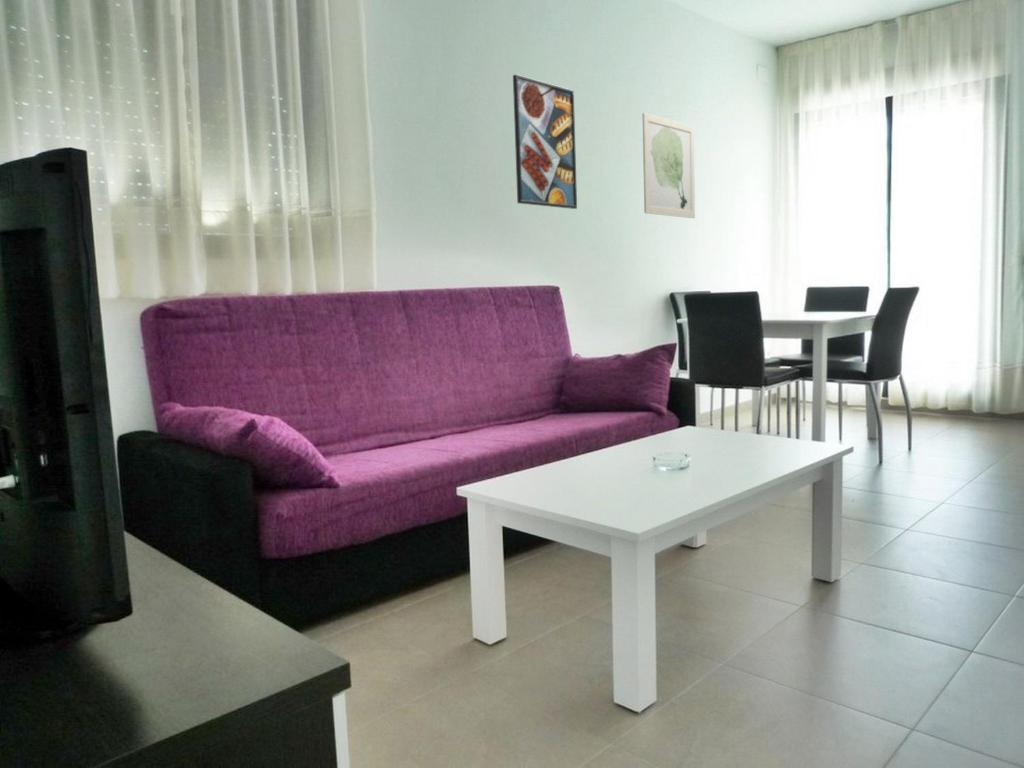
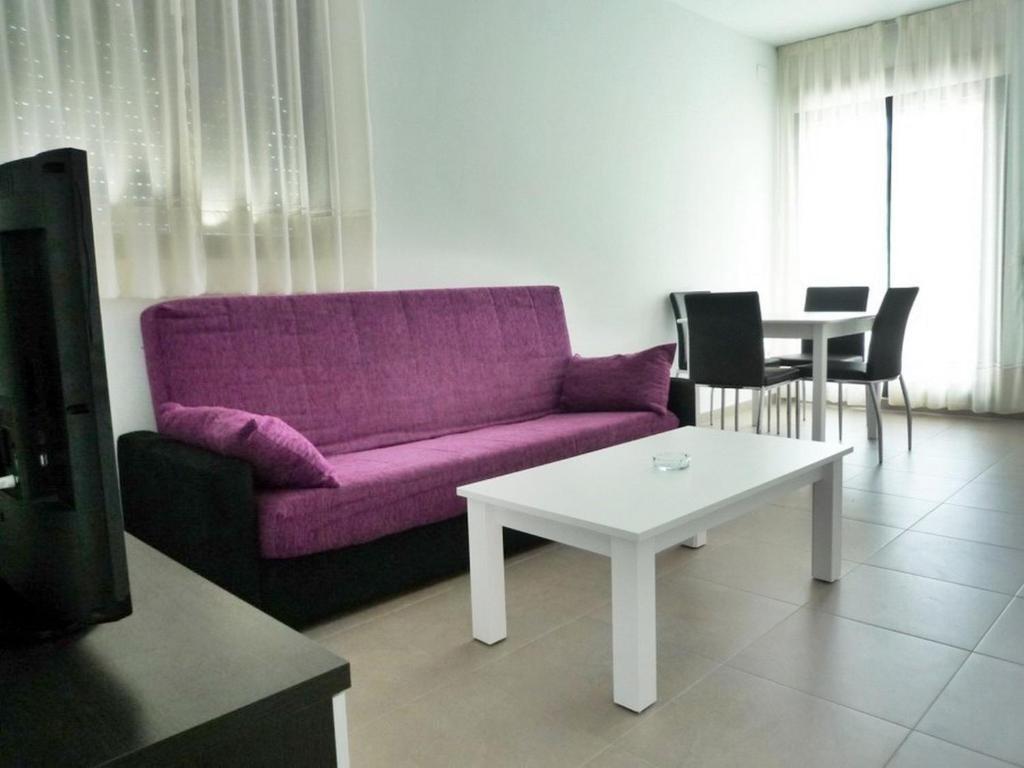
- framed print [512,73,578,210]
- wall art [642,112,696,219]
